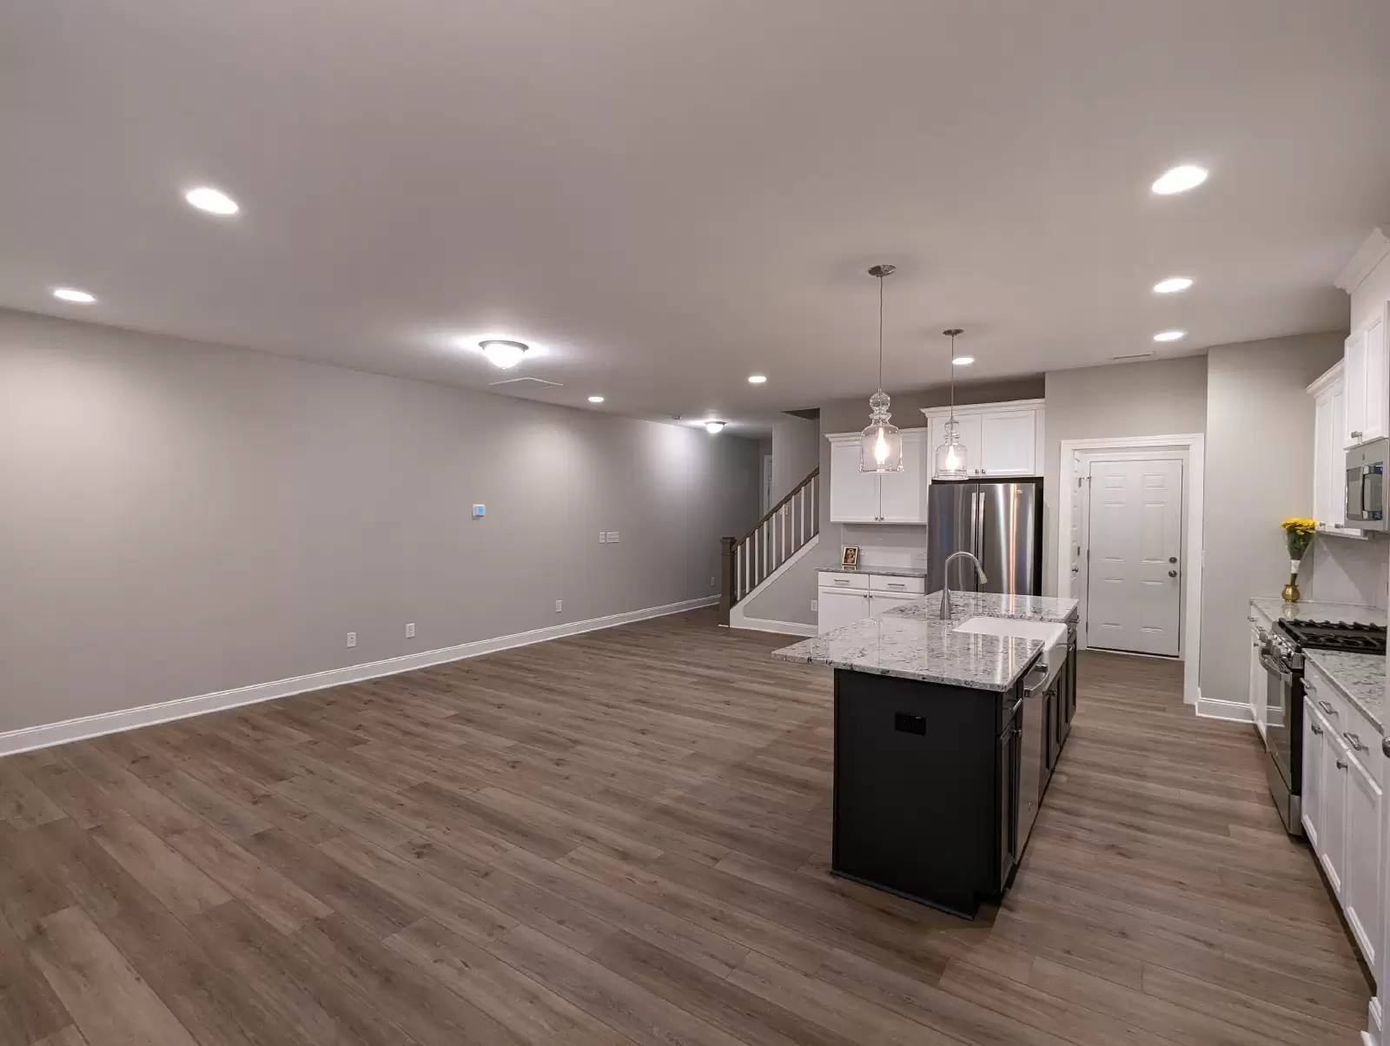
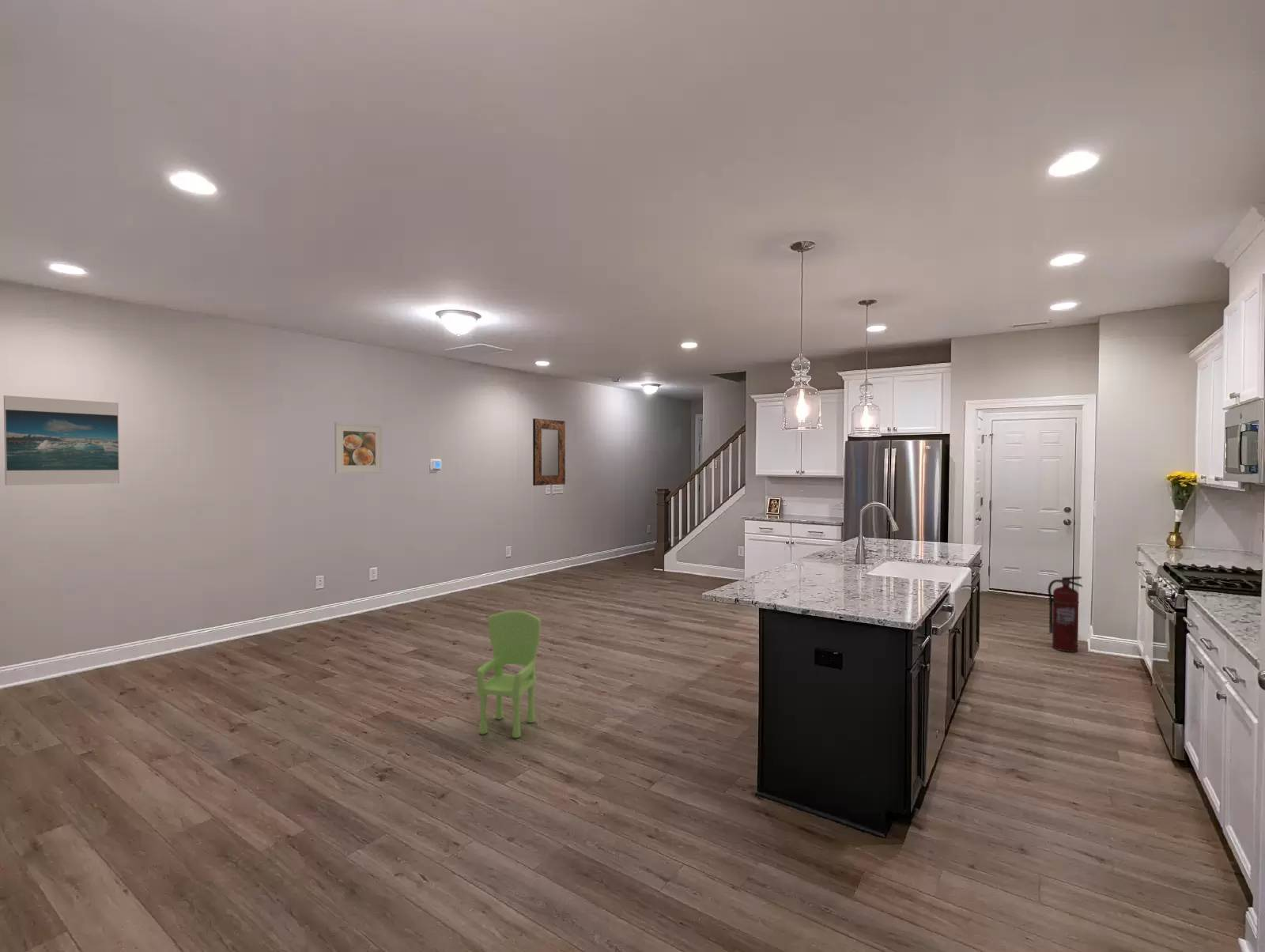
+ home mirror [532,417,566,486]
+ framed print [334,421,383,474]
+ fire extinguisher [1047,576,1084,653]
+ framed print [3,395,120,486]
+ chair [476,610,542,739]
